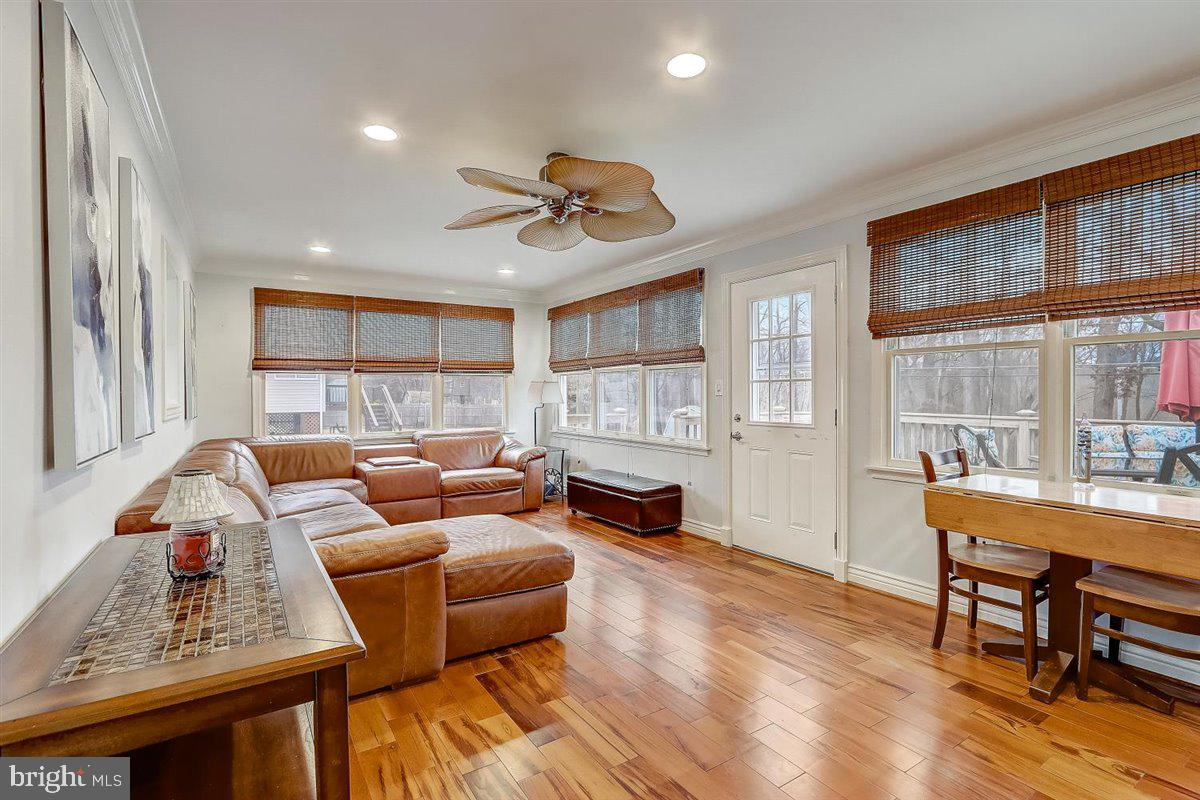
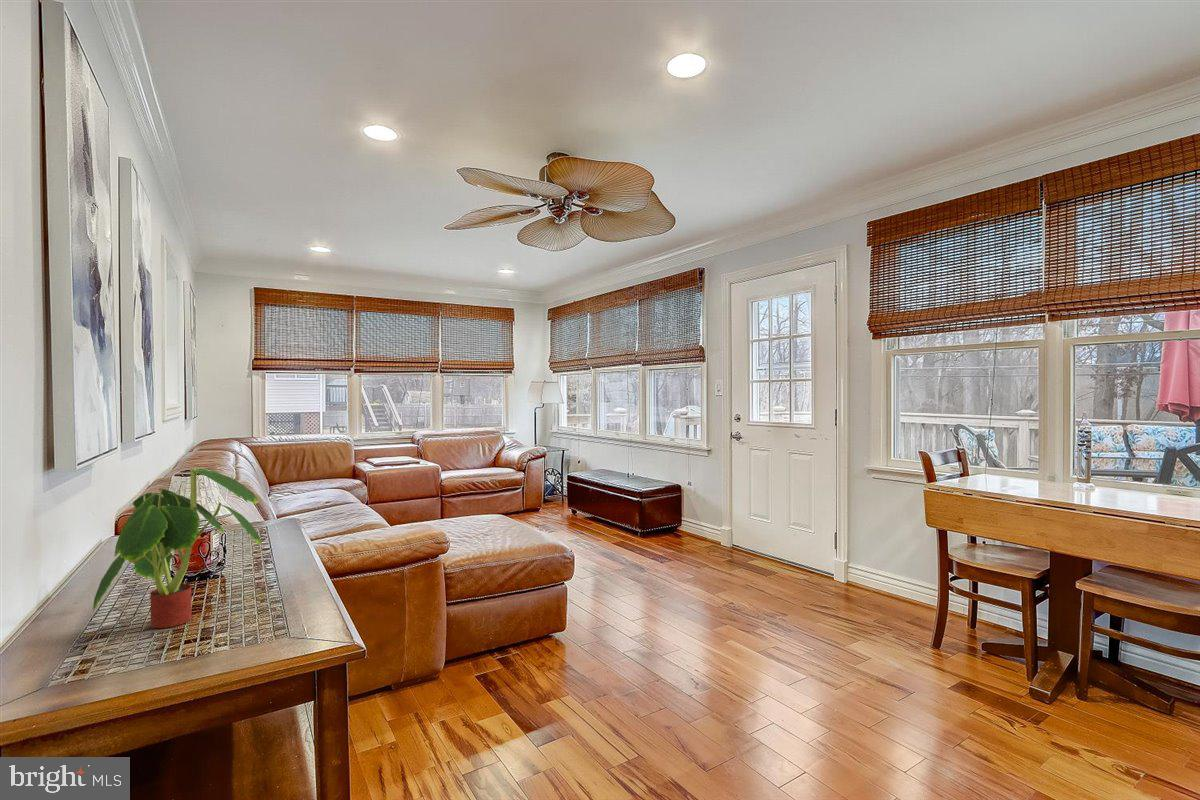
+ plant [92,468,263,629]
